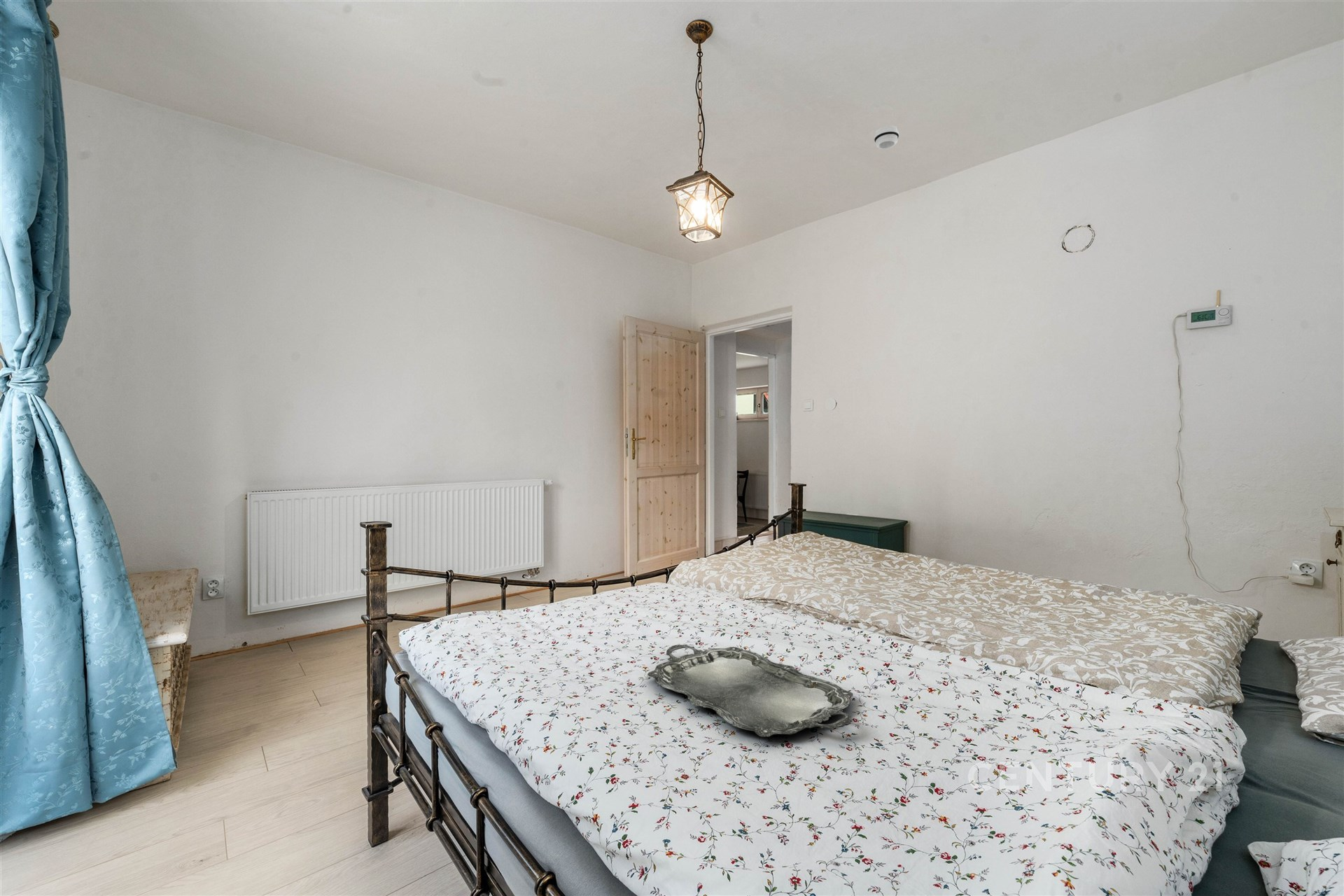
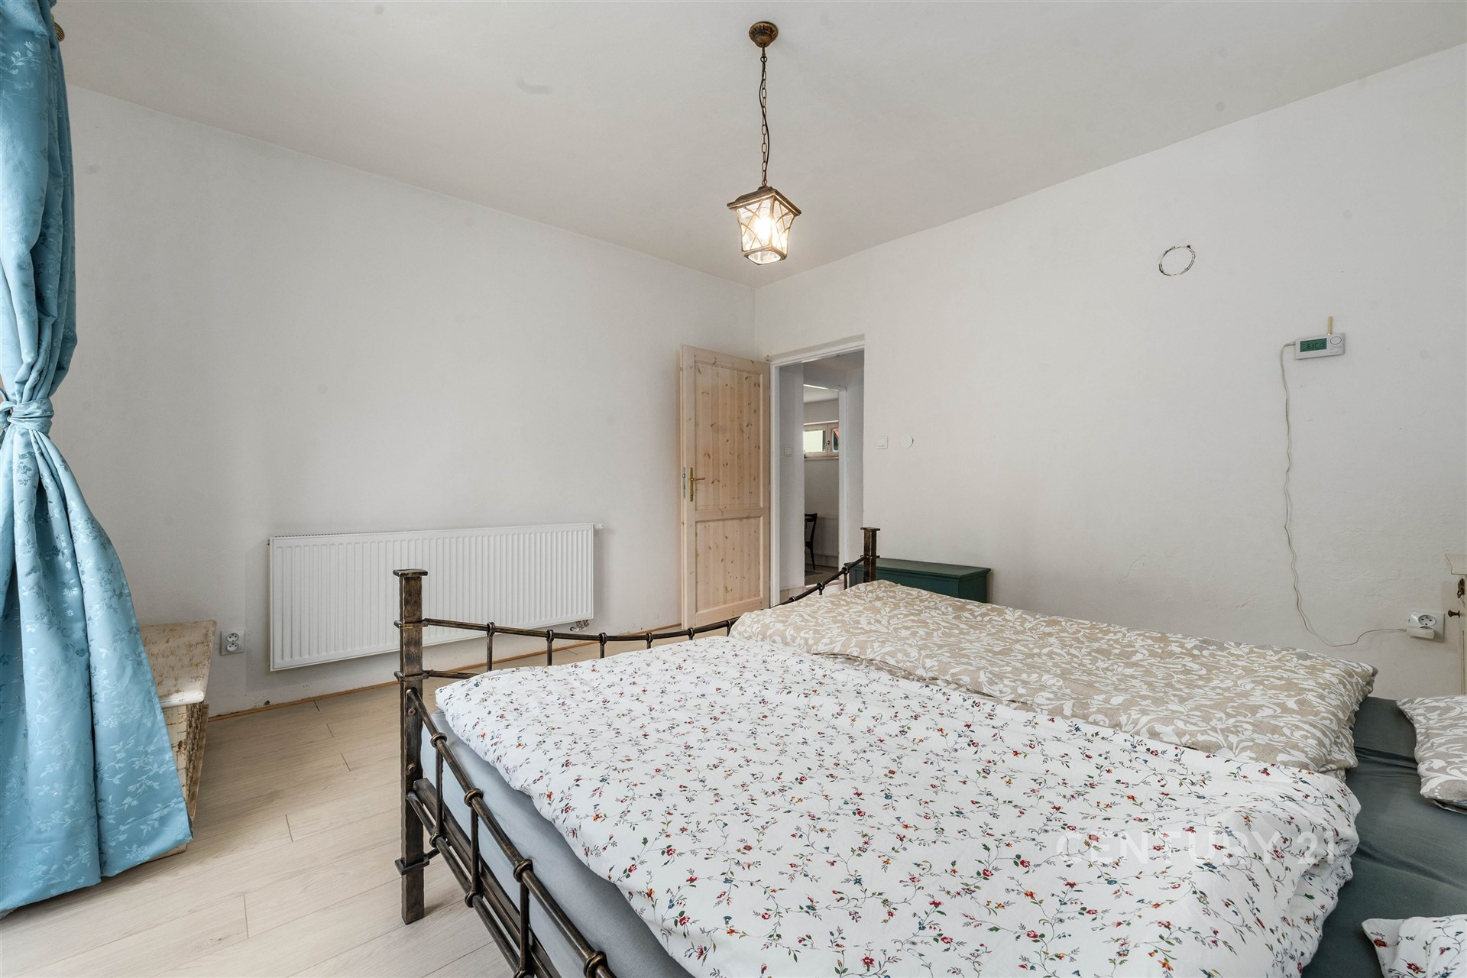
- smoke detector [874,125,900,150]
- serving tray [647,644,853,738]
